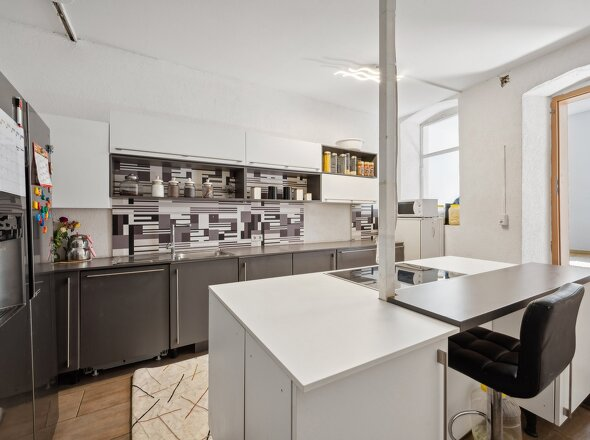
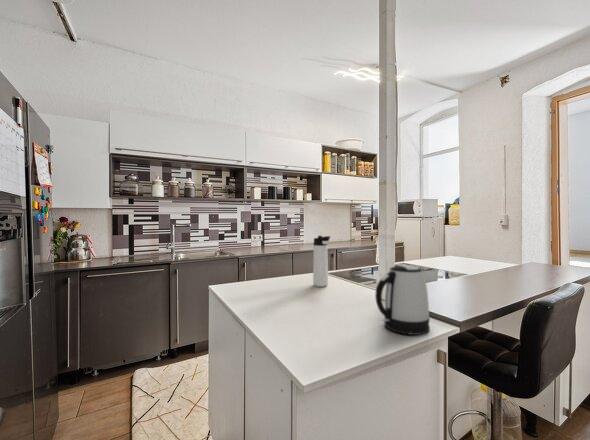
+ kettle [374,264,431,336]
+ thermos bottle [312,235,331,288]
